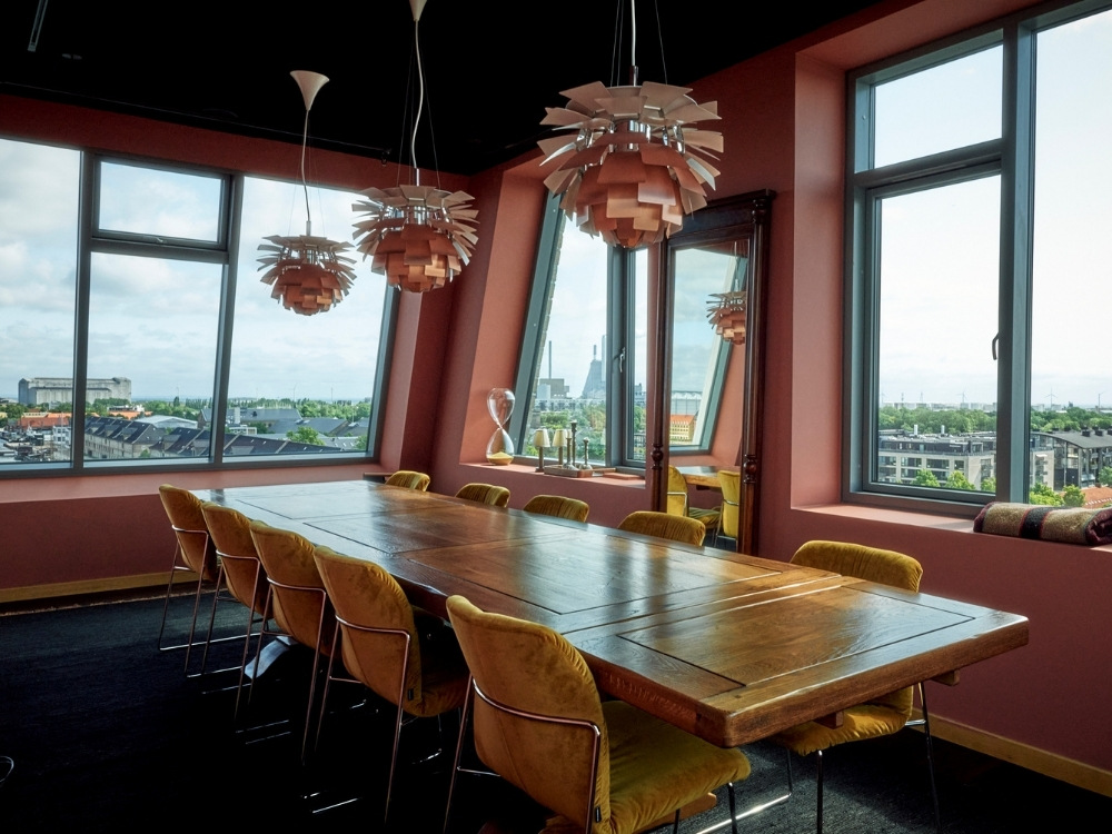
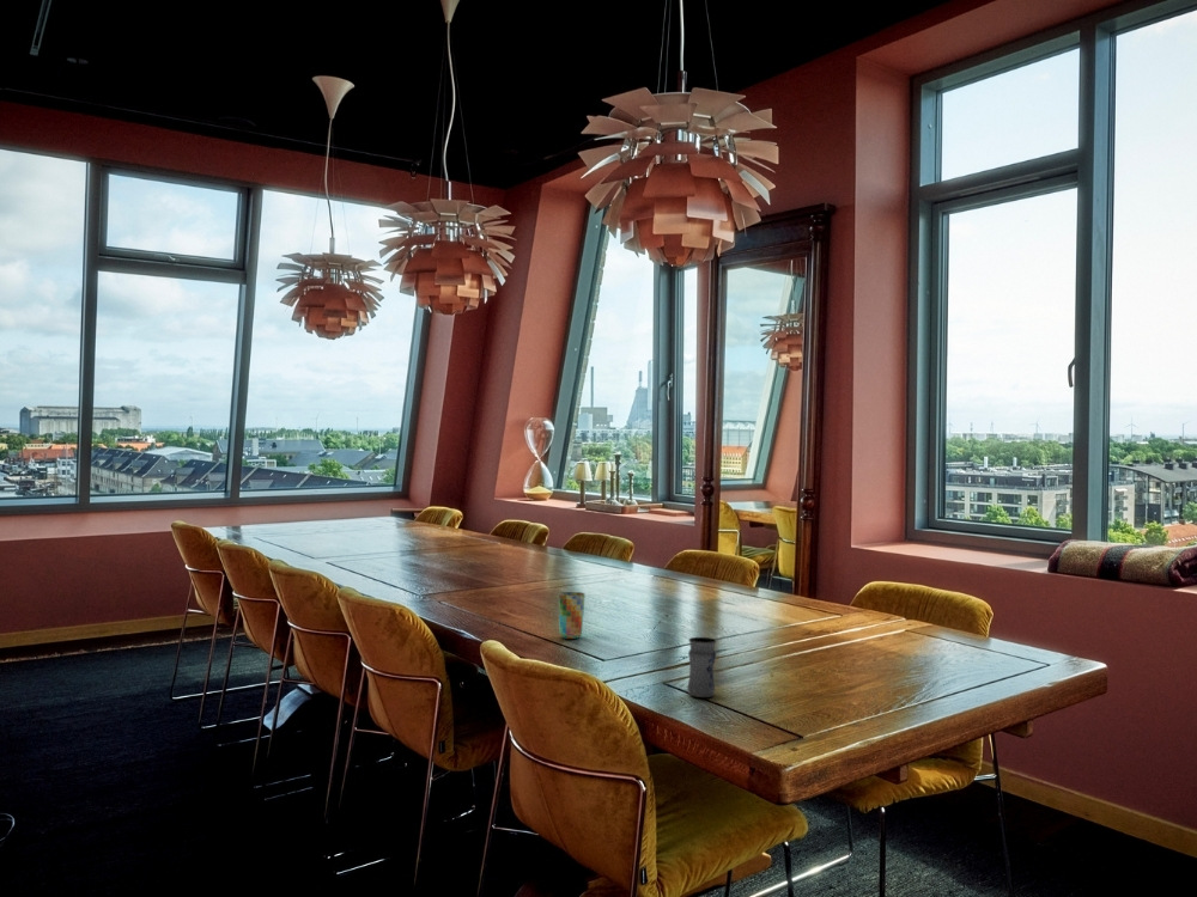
+ jar [686,636,717,698]
+ cup [558,591,587,640]
